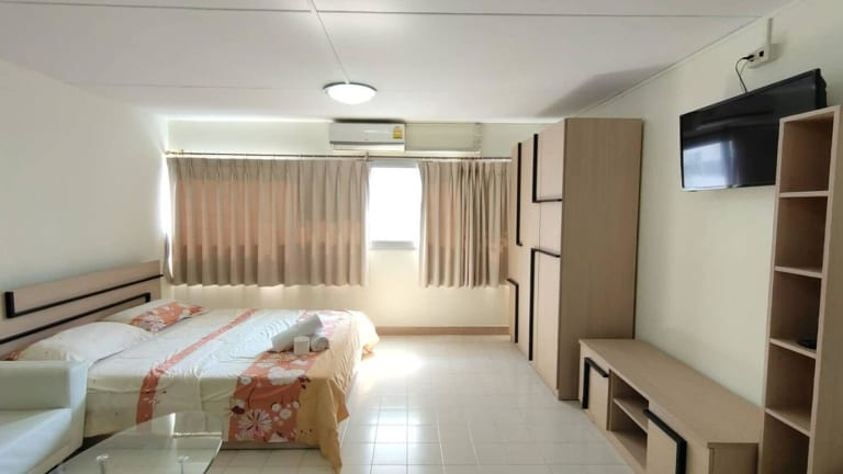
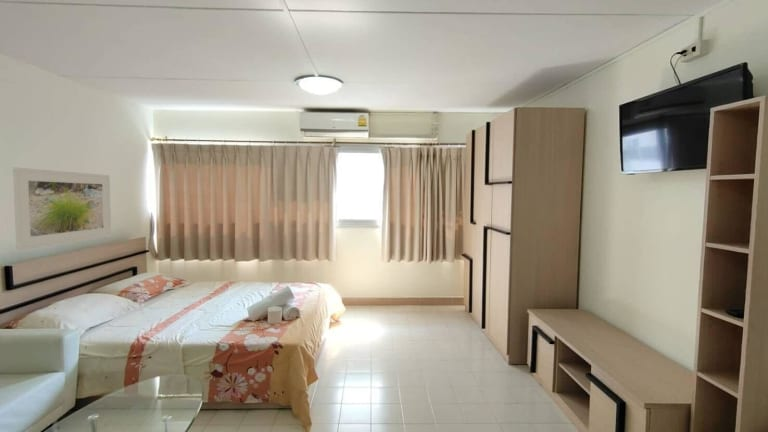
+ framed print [12,166,112,251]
